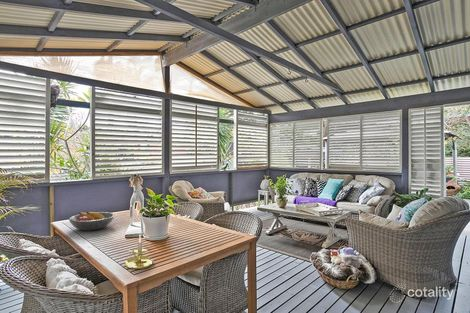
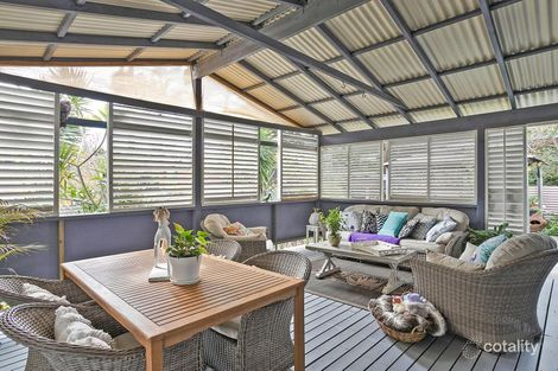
- candle holder [125,235,155,270]
- fruit bowl [68,211,116,231]
